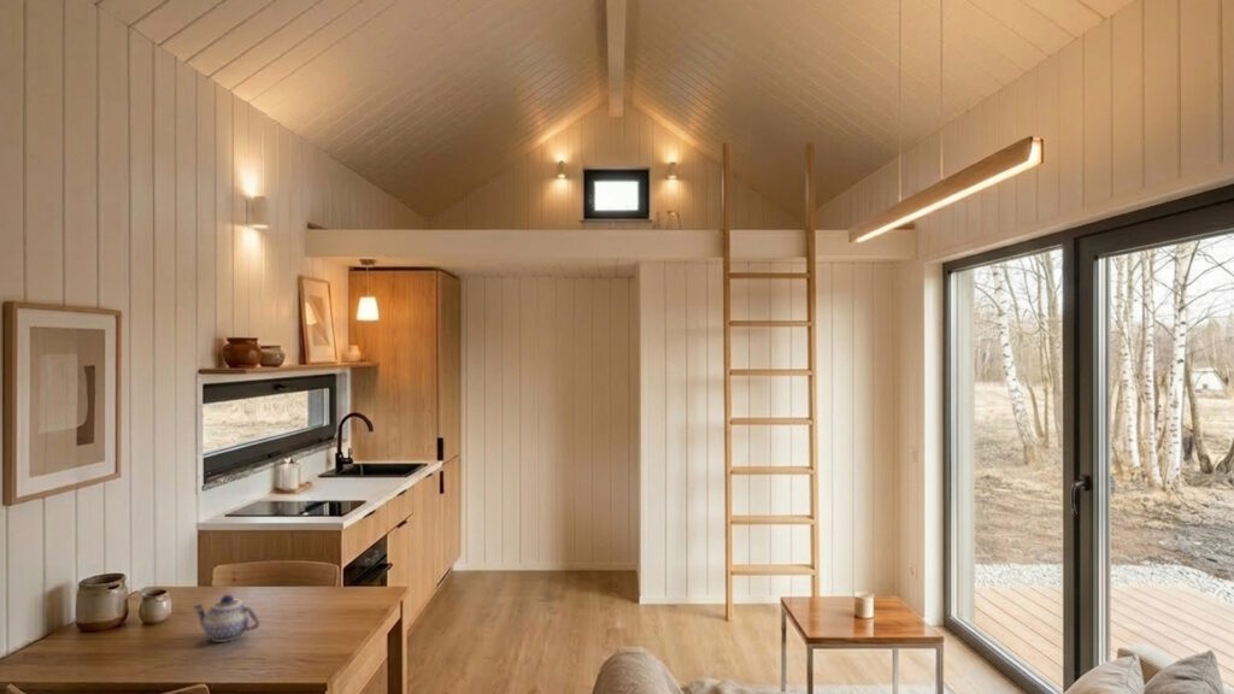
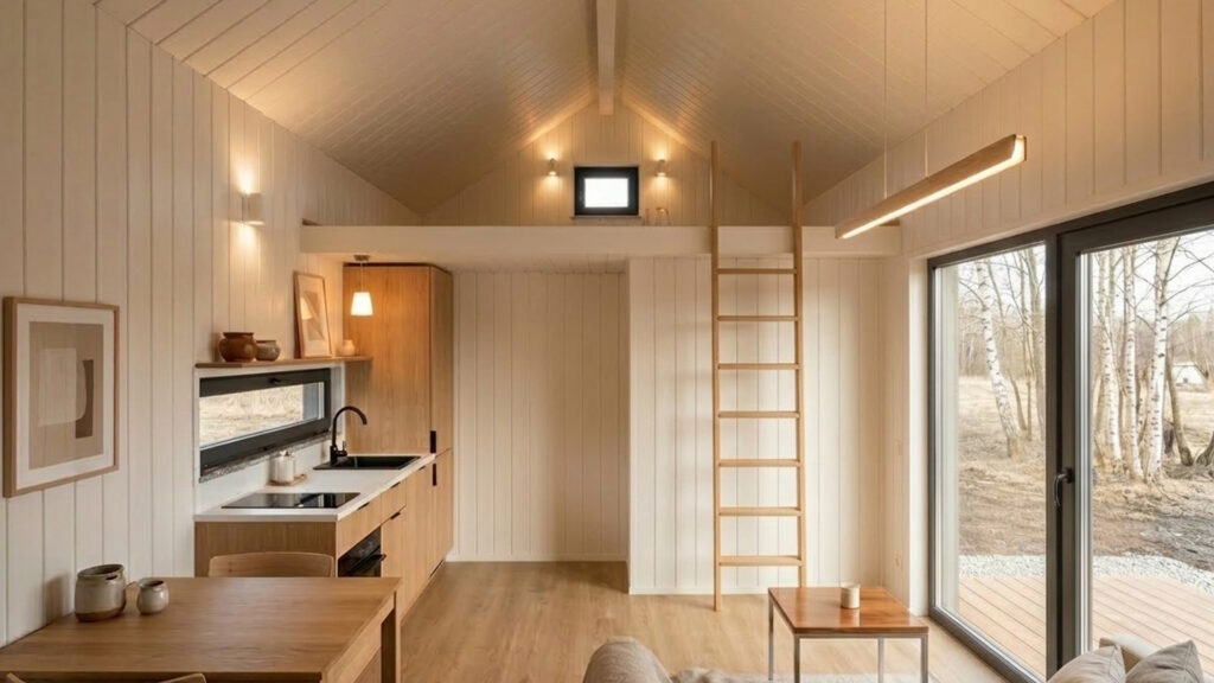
- teapot [192,594,262,643]
